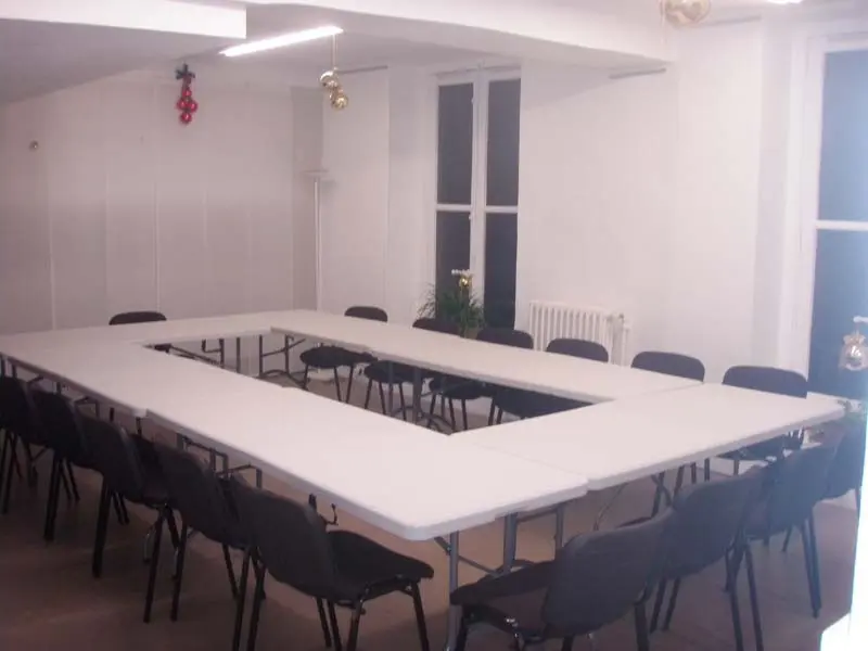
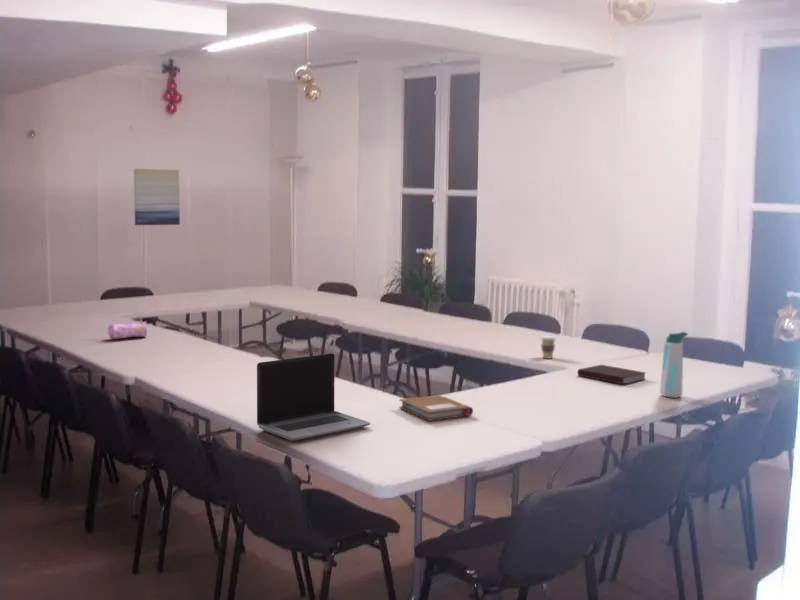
+ pencil case [107,320,148,340]
+ coffee cup [539,335,557,359]
+ wall art [133,168,181,226]
+ notebook [398,394,474,422]
+ laptop computer [256,352,371,442]
+ water bottle [659,331,689,399]
+ notebook [577,364,647,385]
